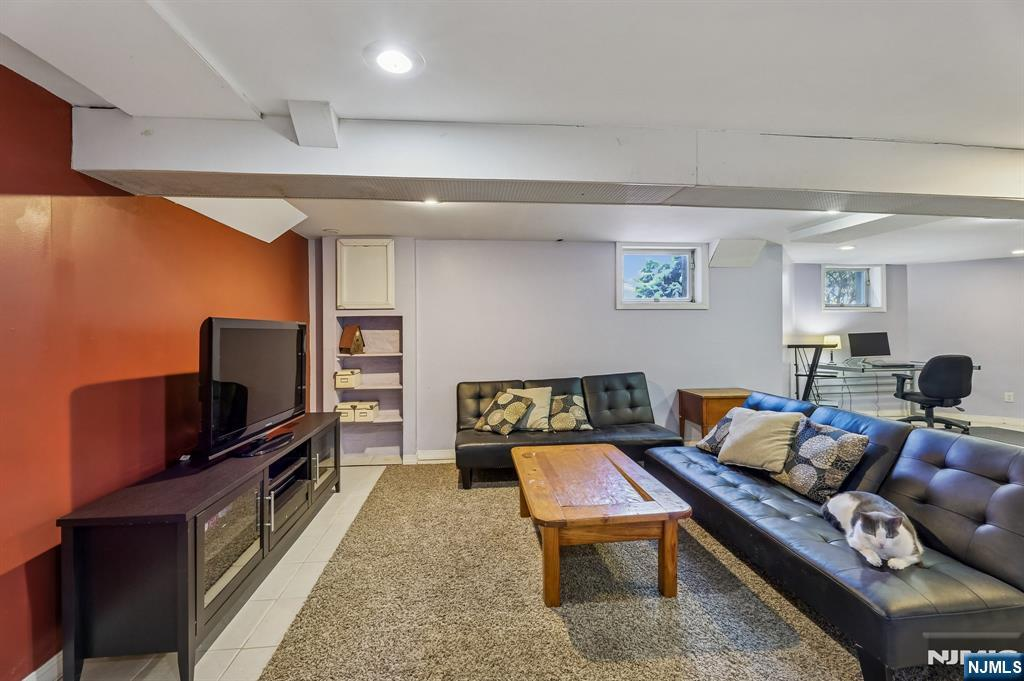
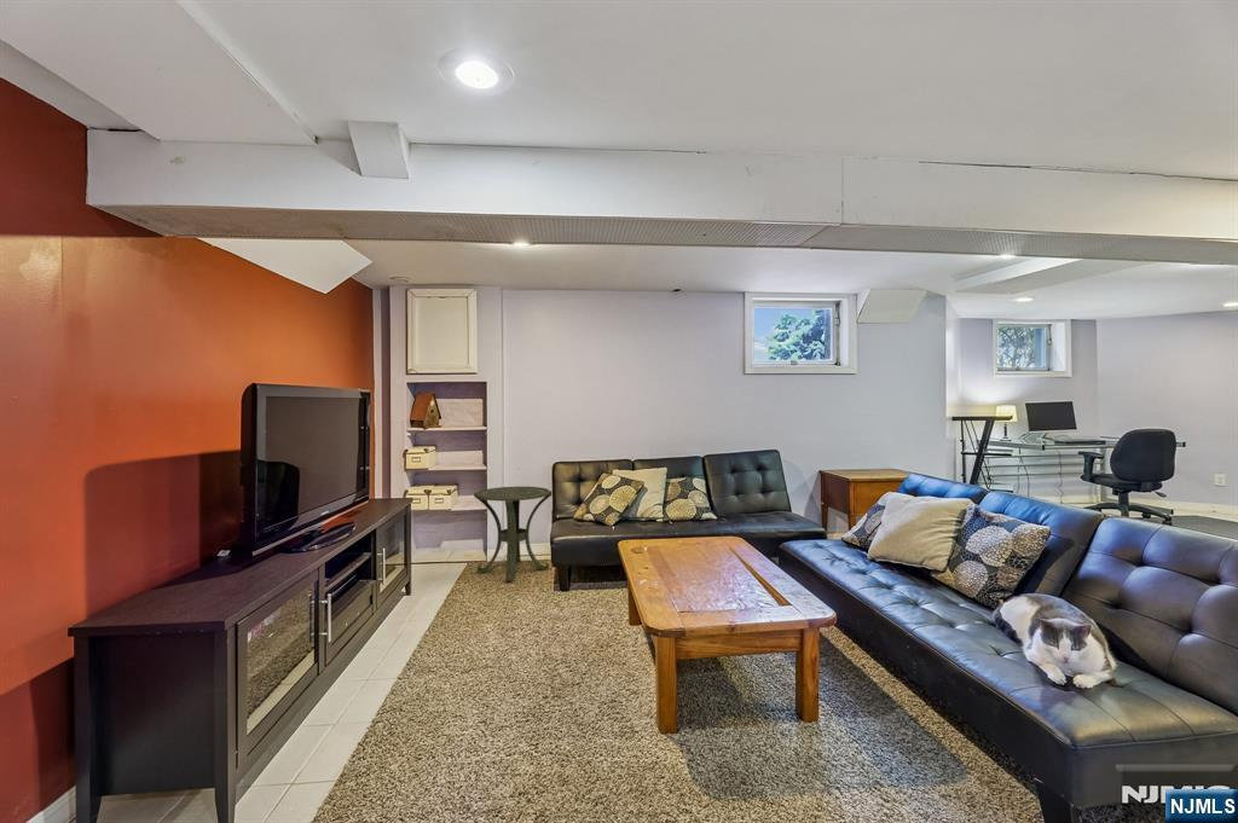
+ side table [473,486,554,583]
